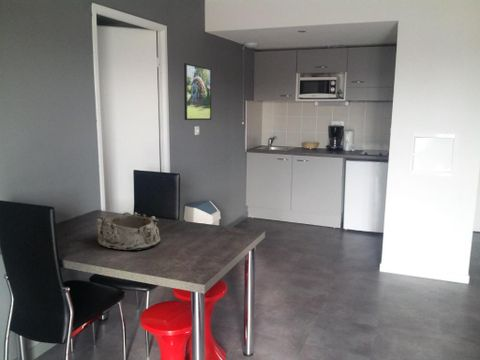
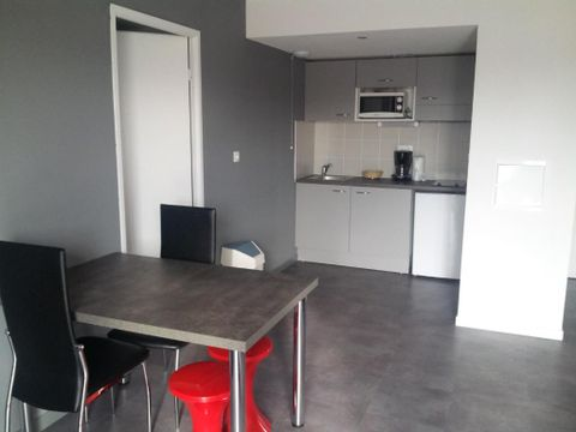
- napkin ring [96,211,162,251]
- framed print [183,62,212,121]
